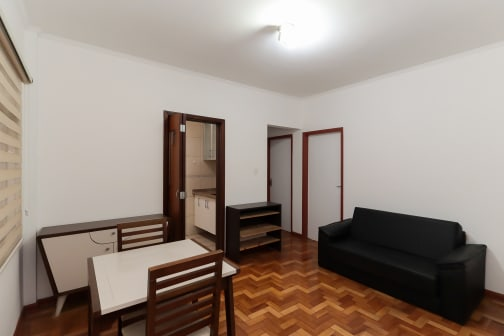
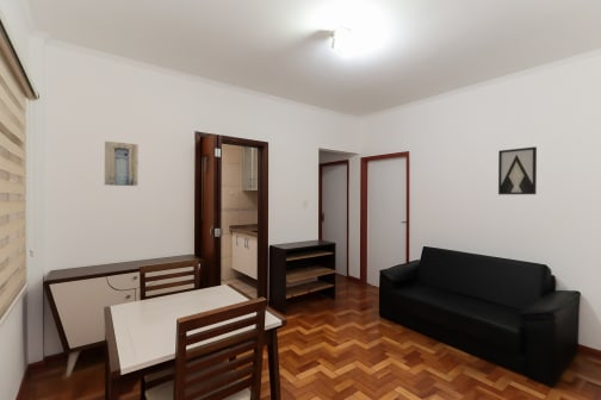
+ wall art [497,145,538,195]
+ wall art [104,140,140,187]
